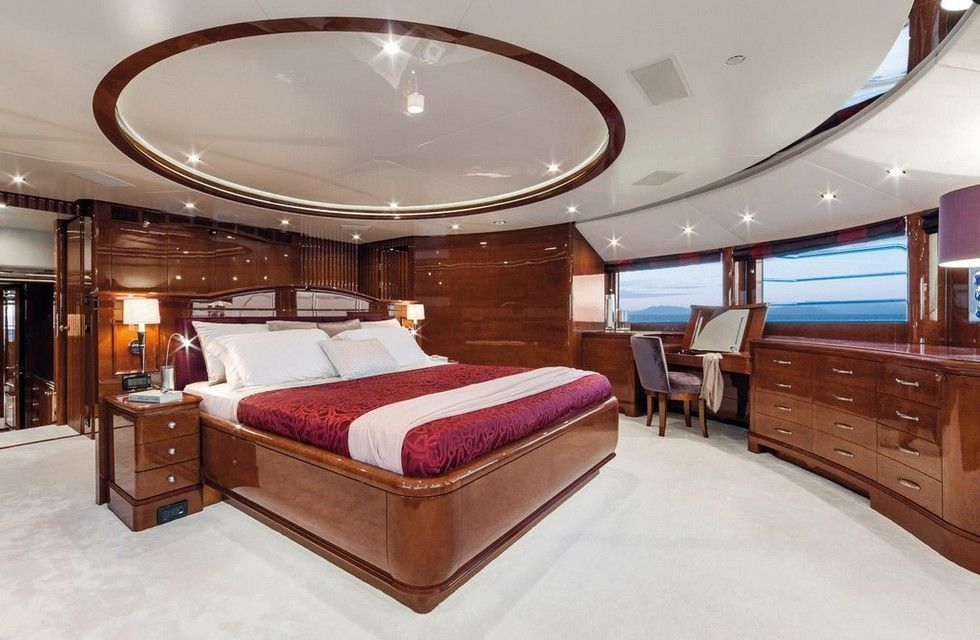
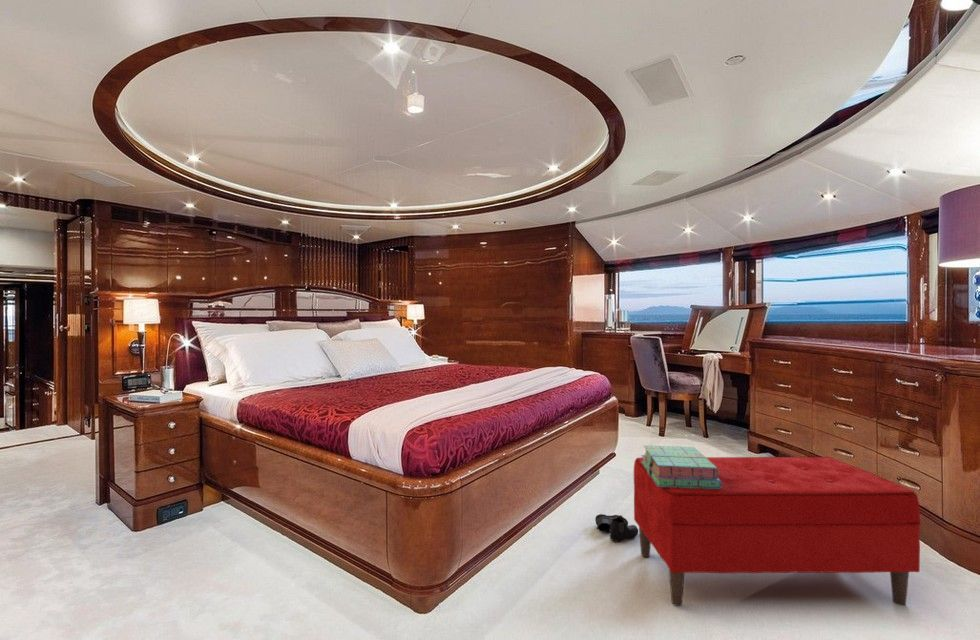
+ stack of books [640,444,722,489]
+ boots [594,513,639,542]
+ bench [633,456,922,607]
